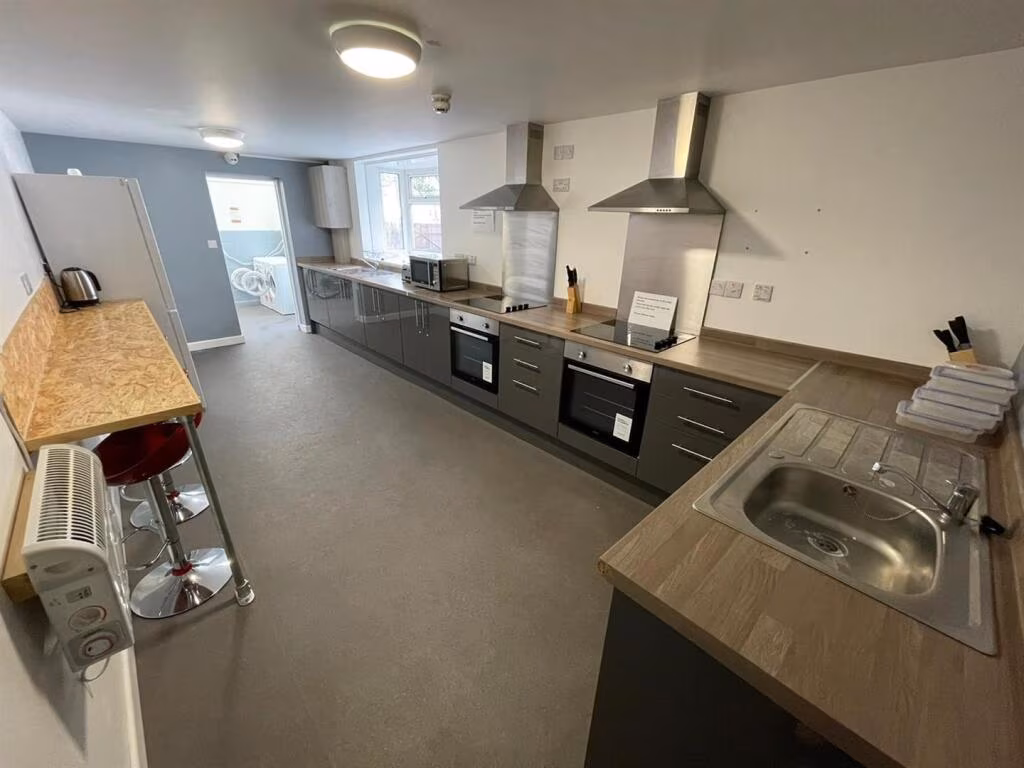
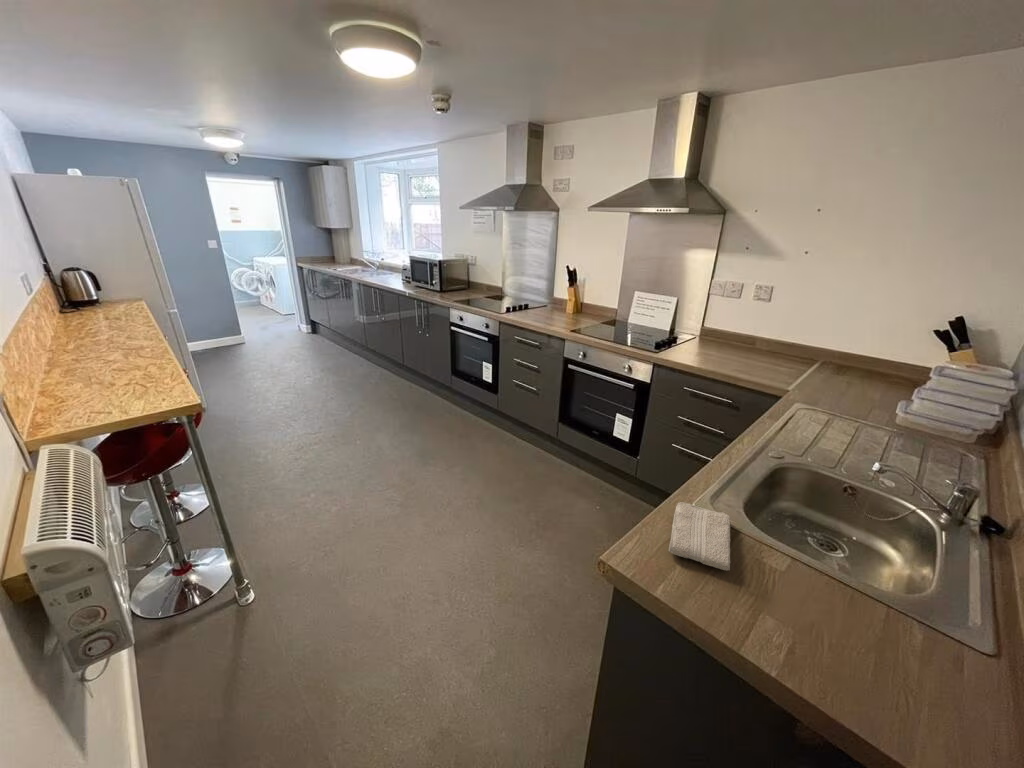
+ washcloth [668,501,732,572]
